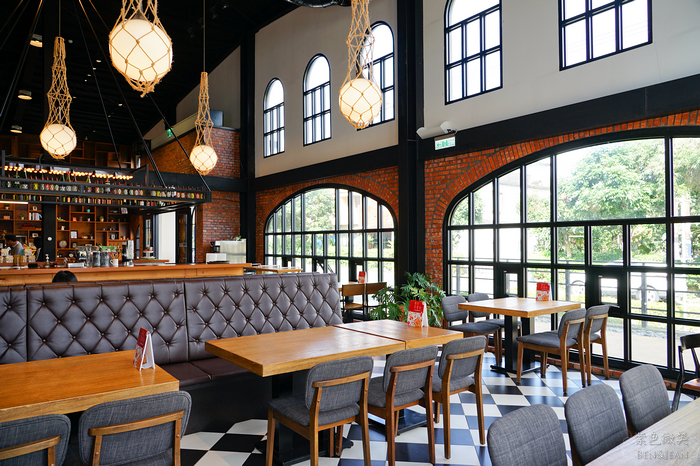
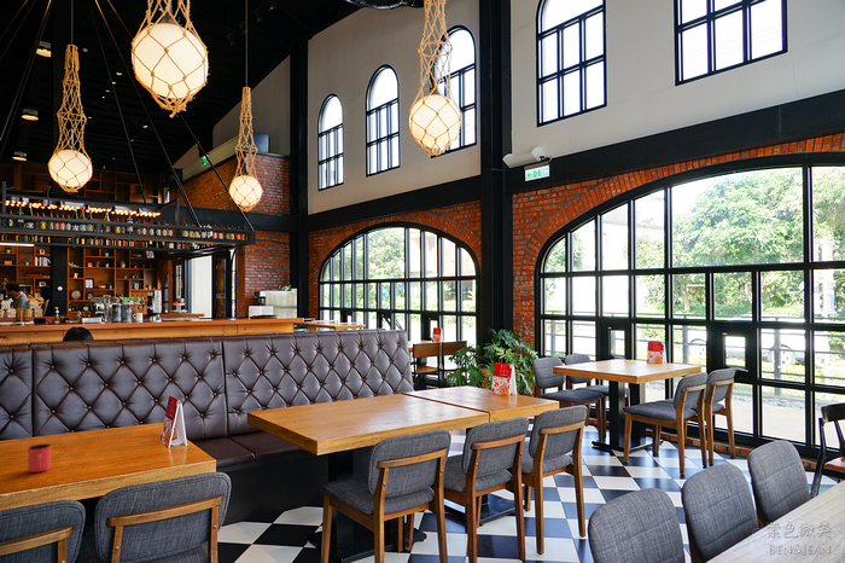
+ cup [27,443,52,474]
